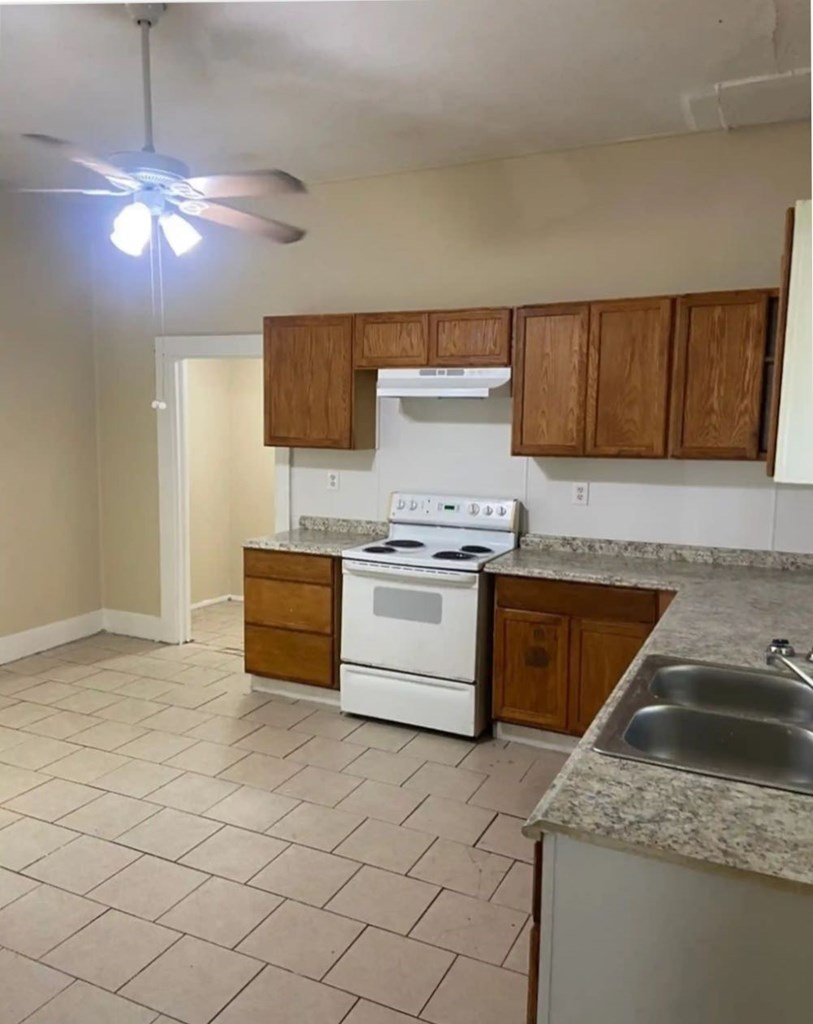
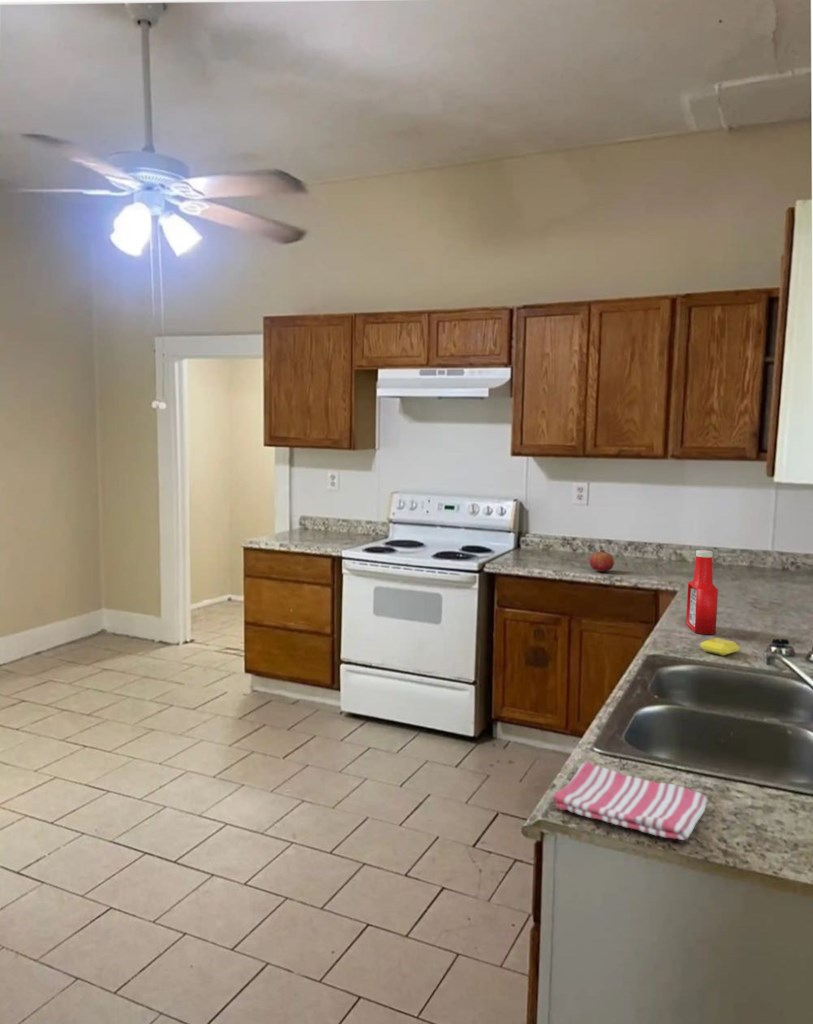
+ fruit [589,549,615,573]
+ soap bar [699,637,741,657]
+ soap bottle [685,549,719,635]
+ dish towel [552,760,709,841]
